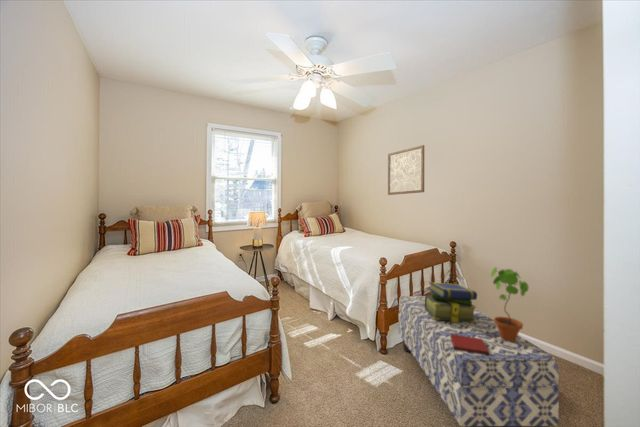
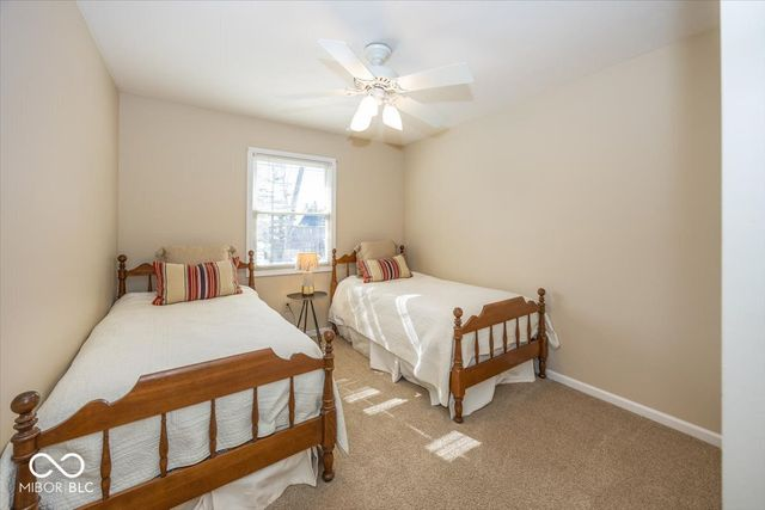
- potted plant [490,266,530,341]
- bench [398,295,560,427]
- wall art [387,144,425,196]
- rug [450,334,489,355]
- stack of books [425,281,478,323]
